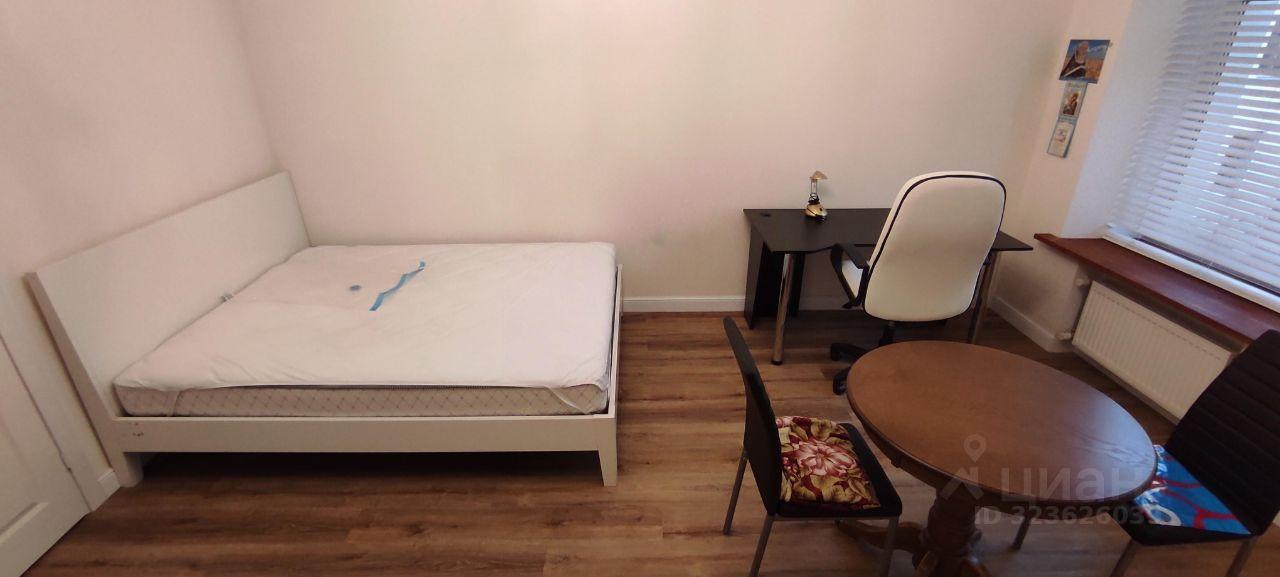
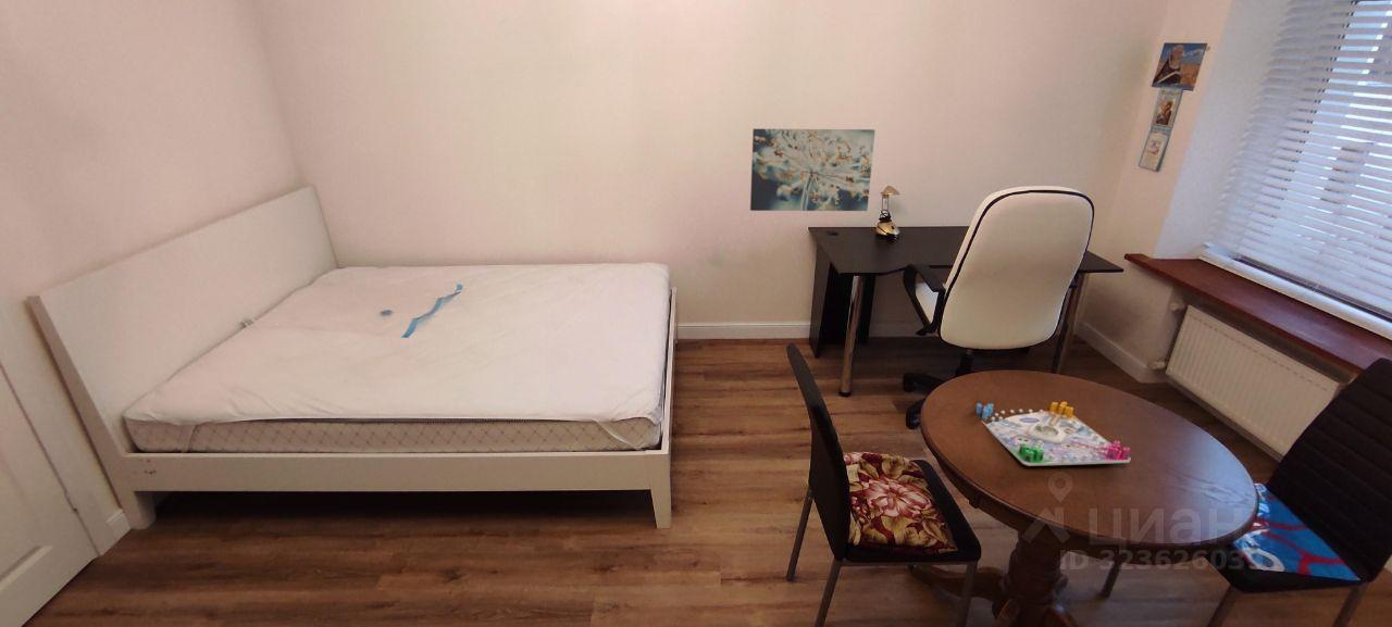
+ board game [975,401,1131,467]
+ wall art [749,128,875,212]
